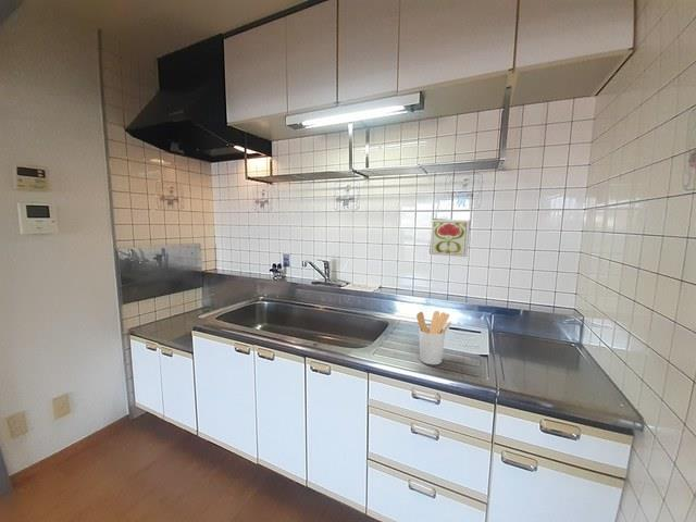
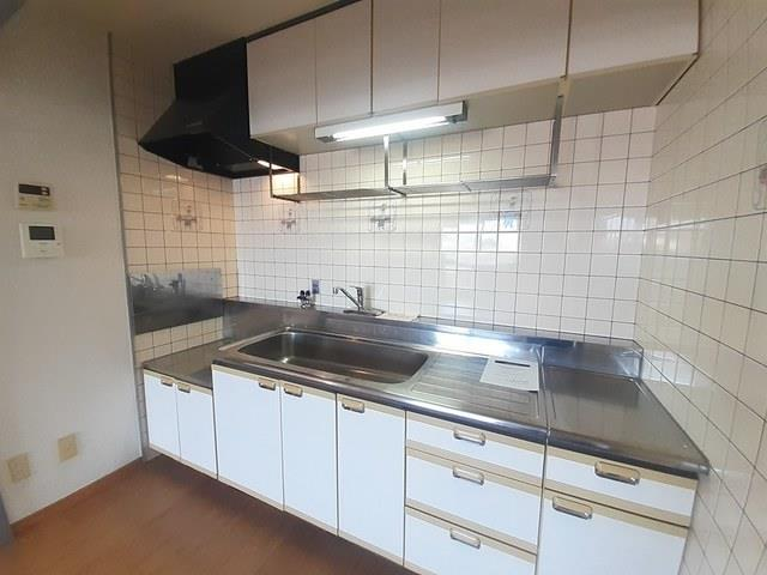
- decorative tile [428,217,471,258]
- utensil holder [415,310,452,365]
